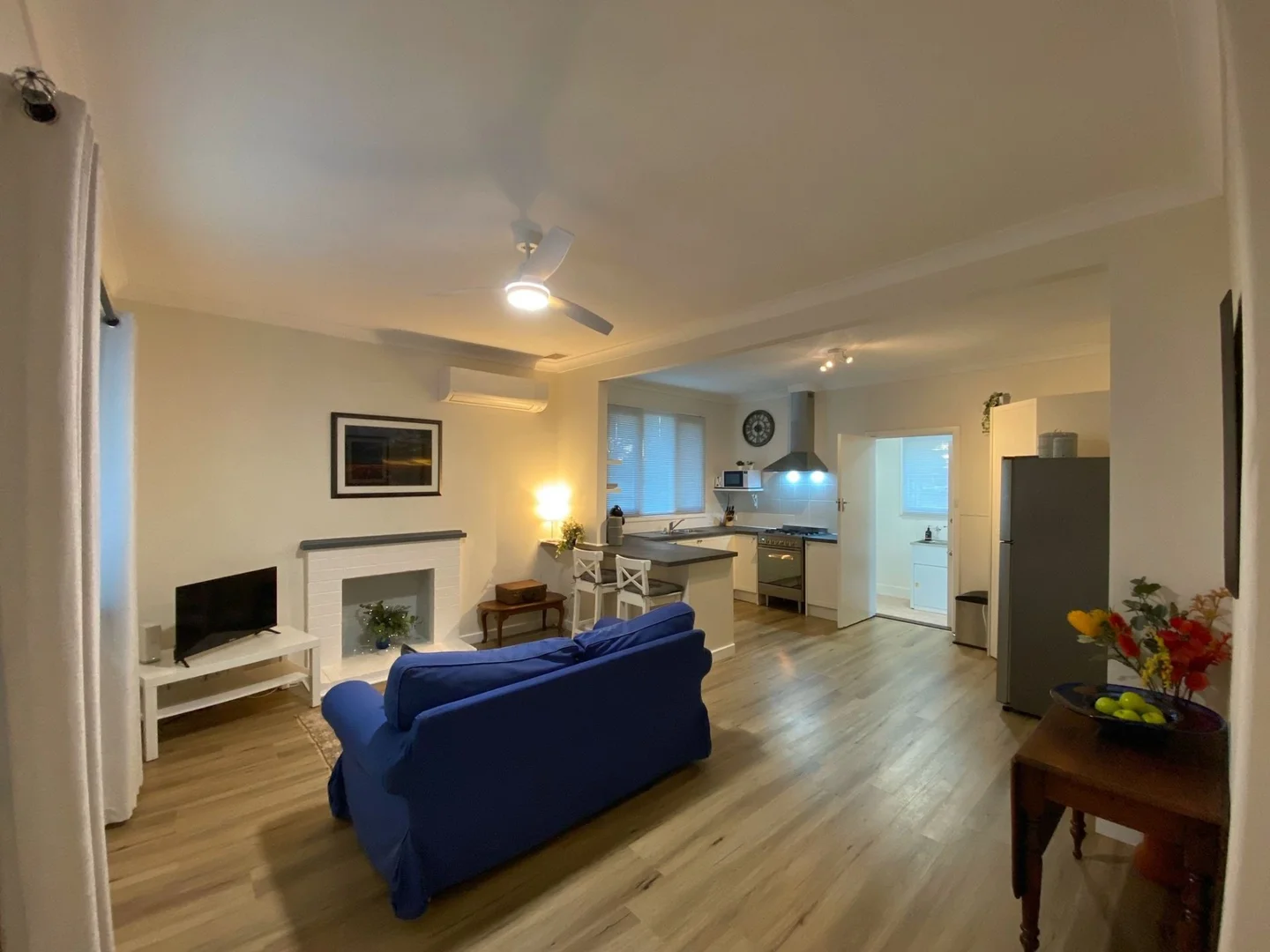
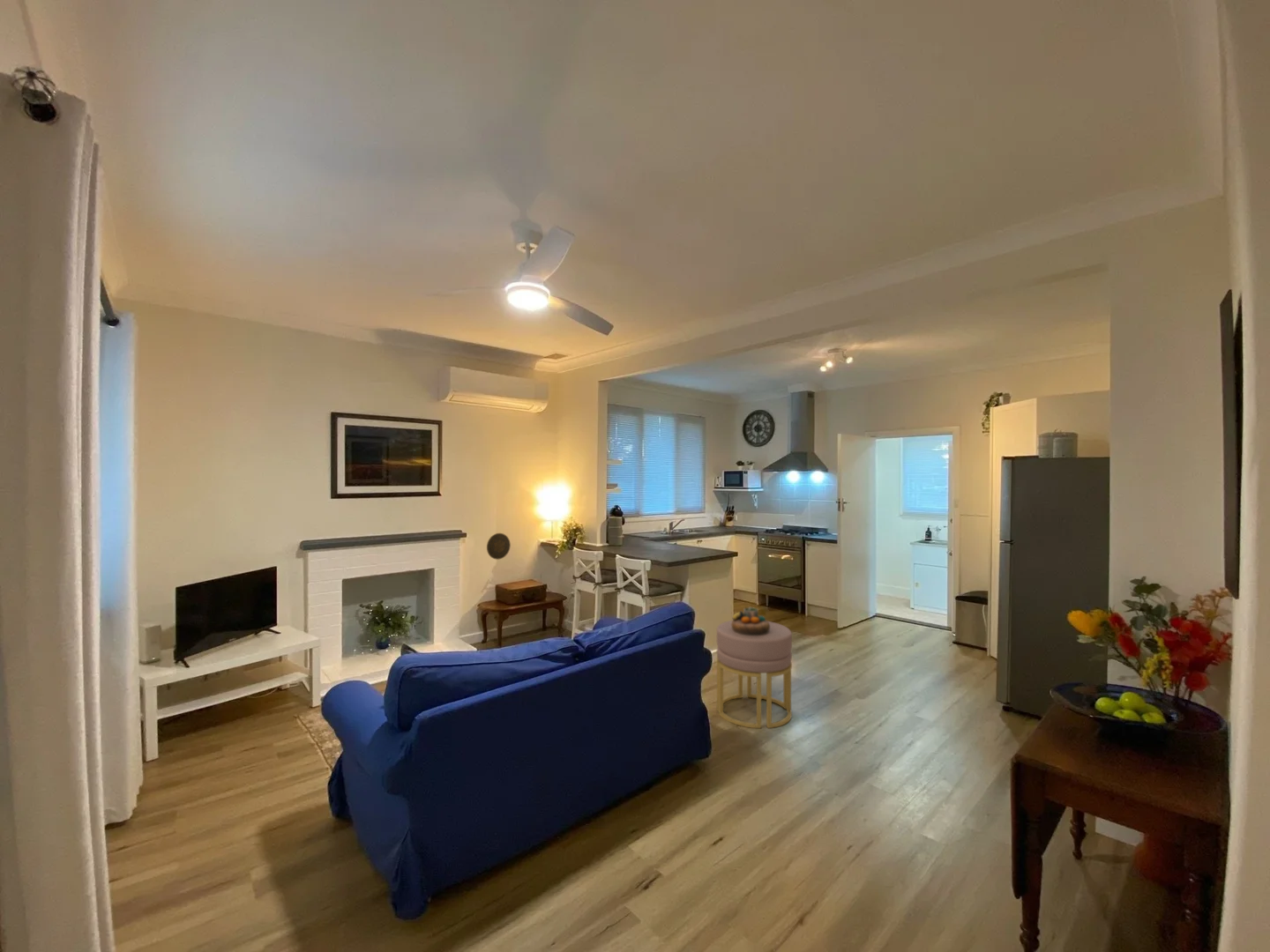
+ decorative plate [486,532,512,561]
+ ottoman [716,620,793,729]
+ decorative bowl [731,606,770,636]
